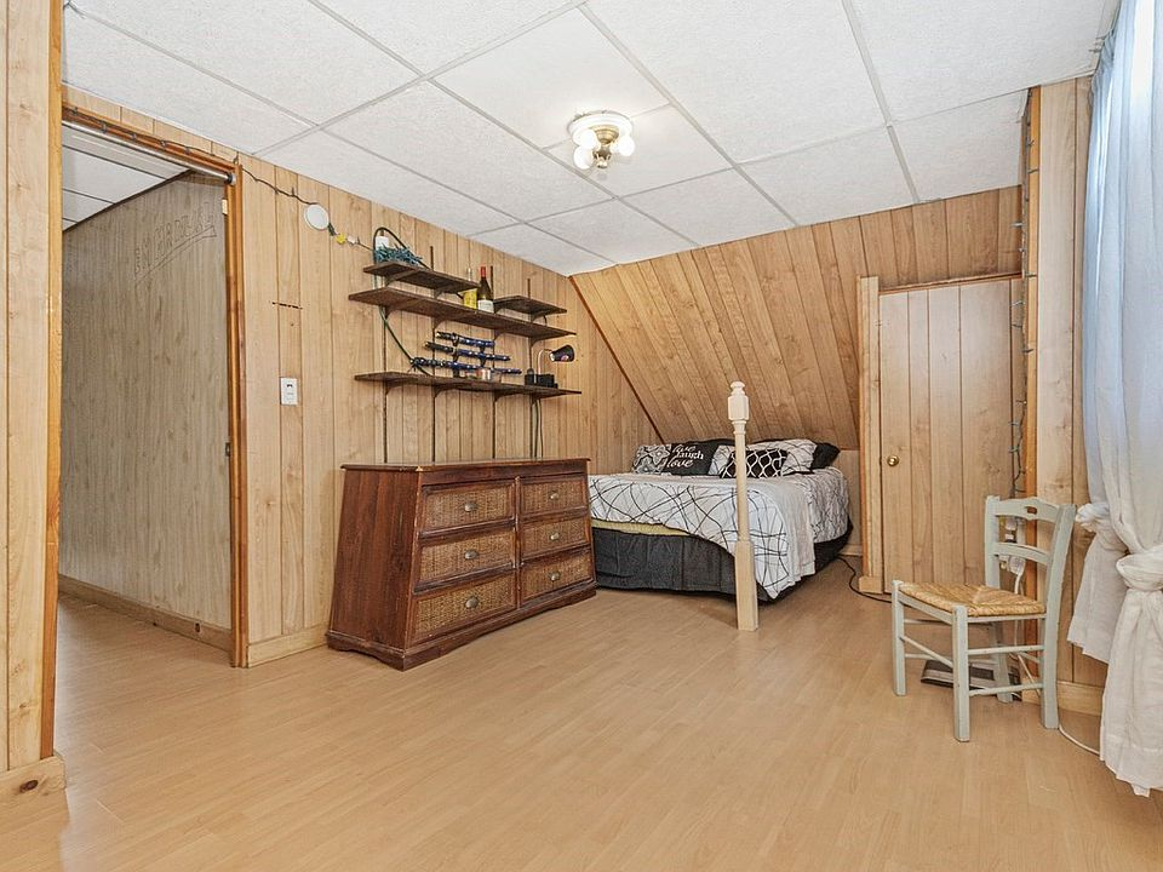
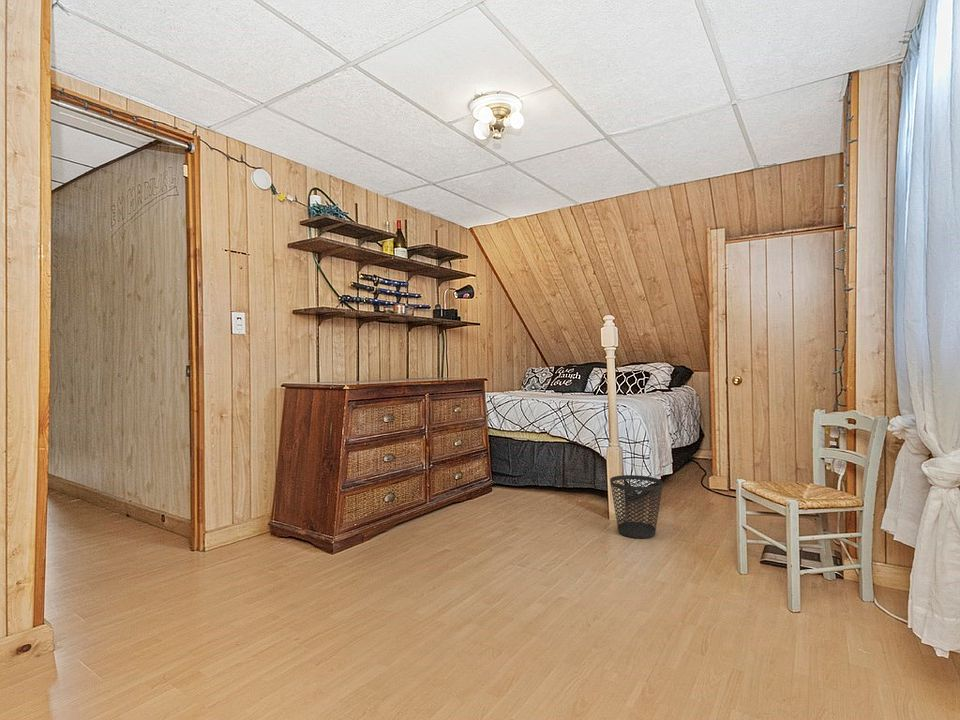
+ wastebasket [609,474,664,539]
